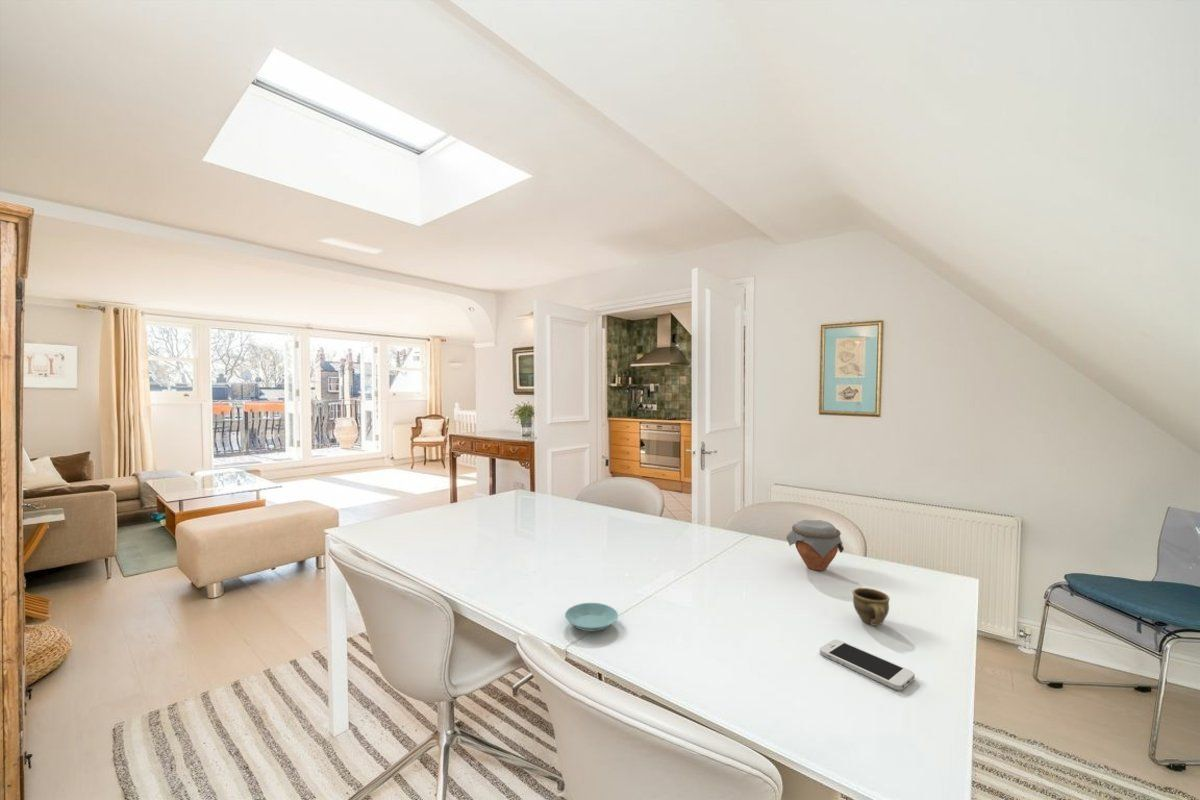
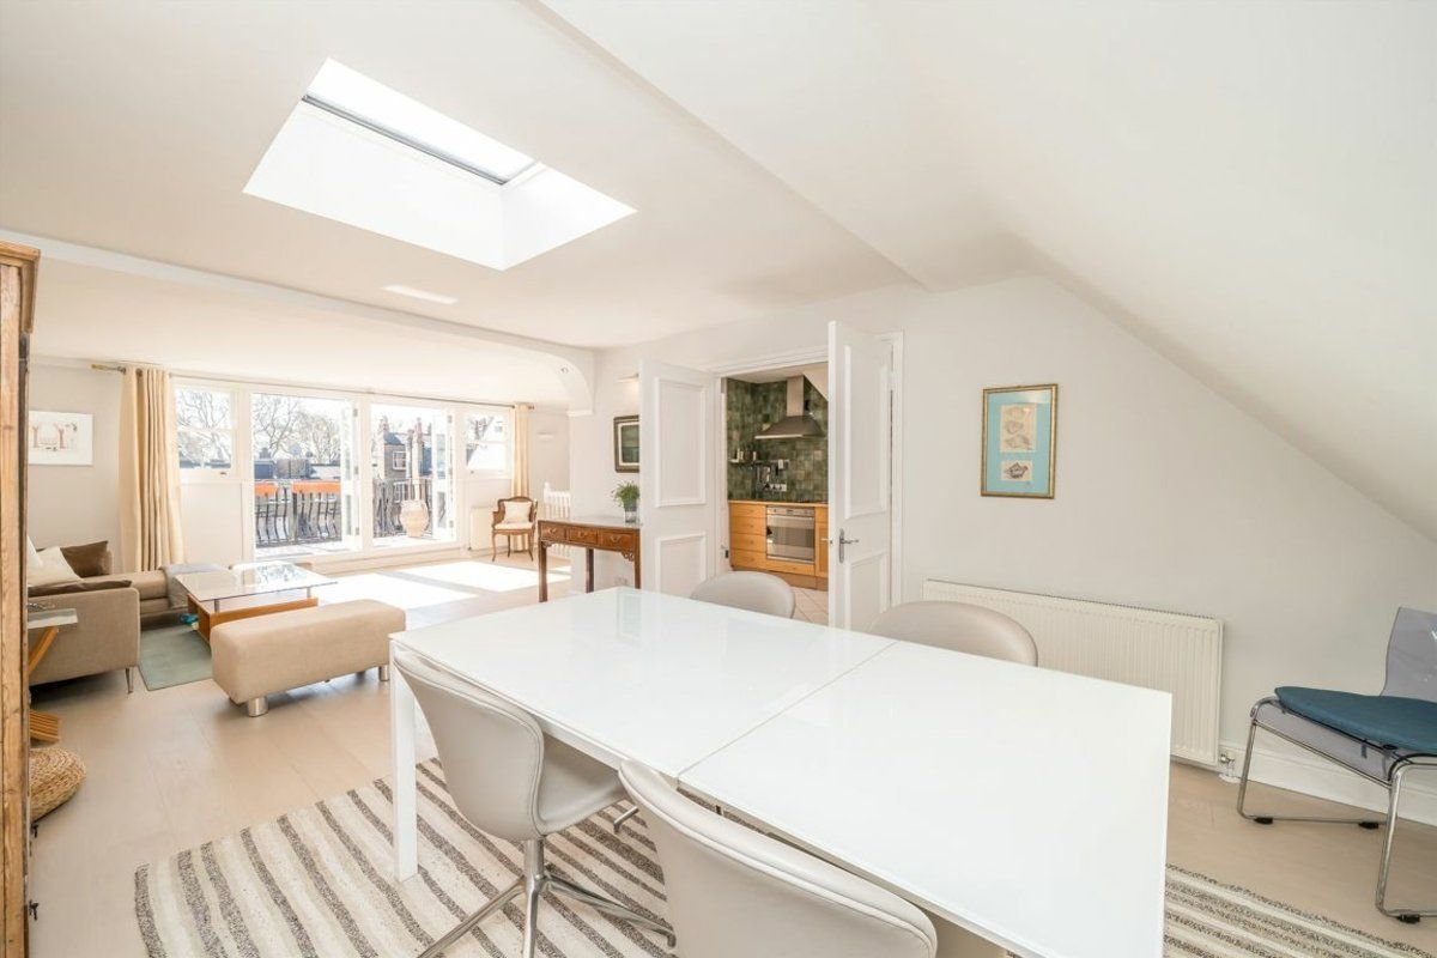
- saucer [564,602,619,633]
- cup [851,587,891,627]
- smartphone [819,638,916,691]
- jar [785,519,845,572]
